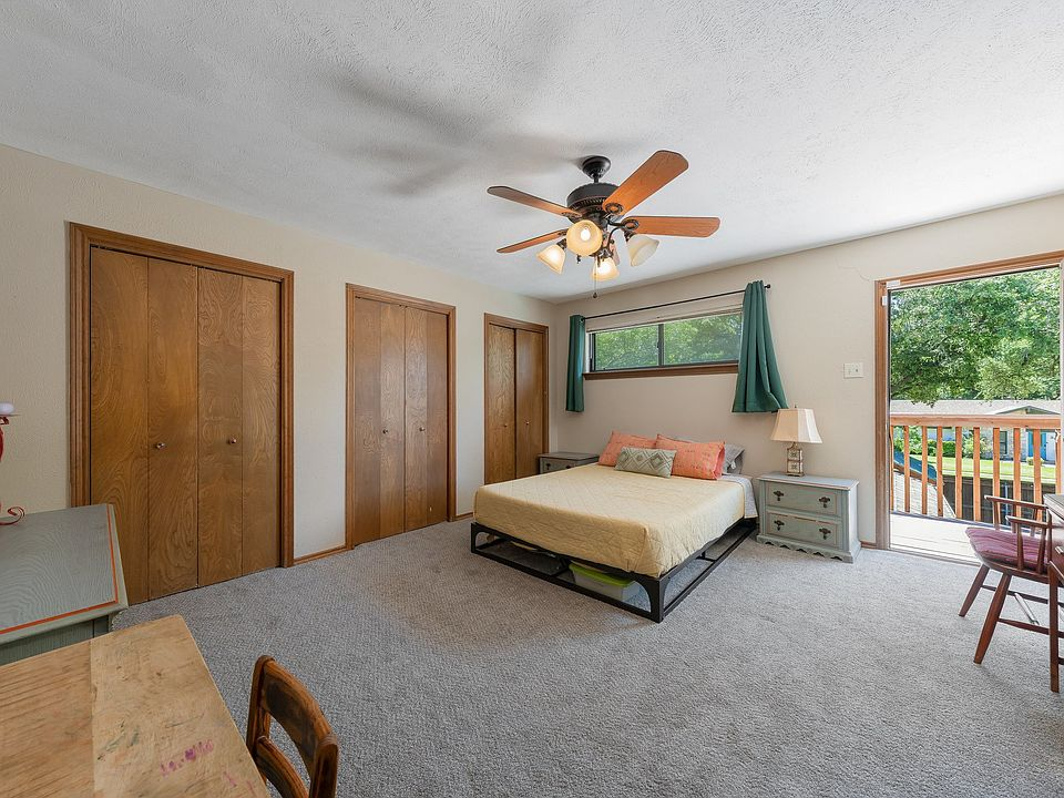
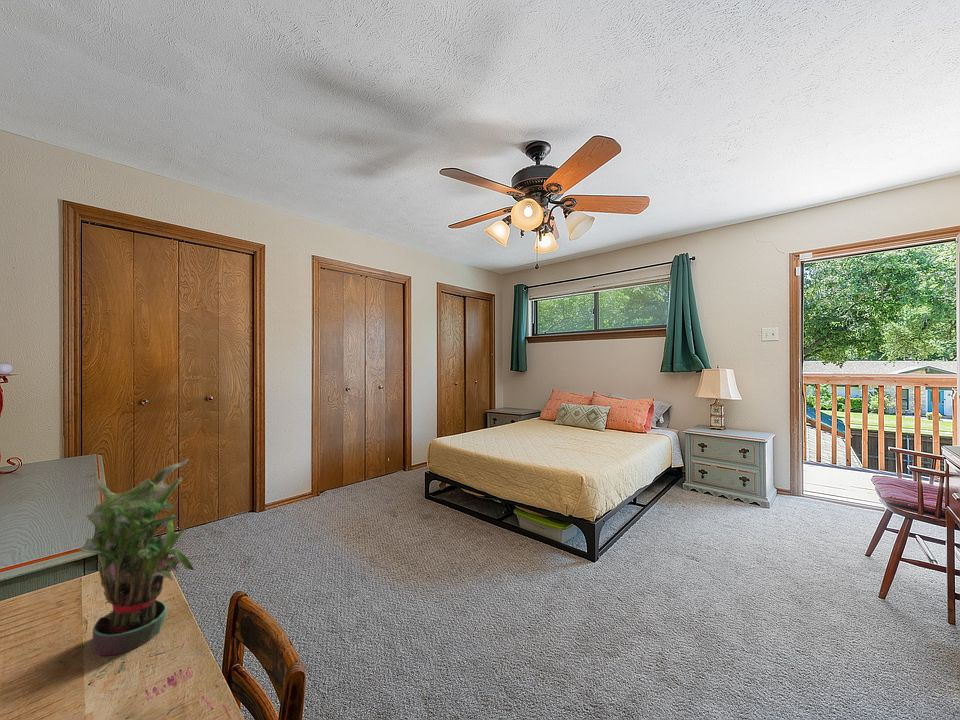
+ potted plant [78,457,196,657]
